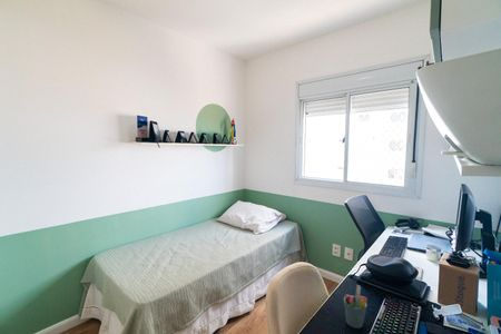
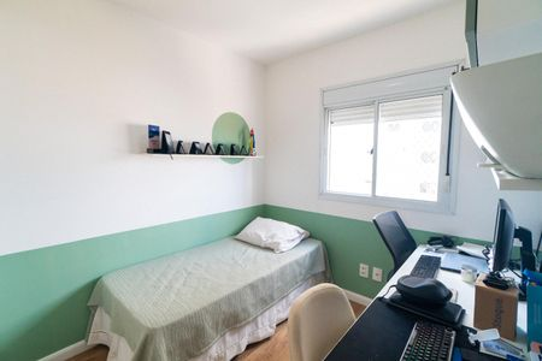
- pen holder [343,284,369,330]
